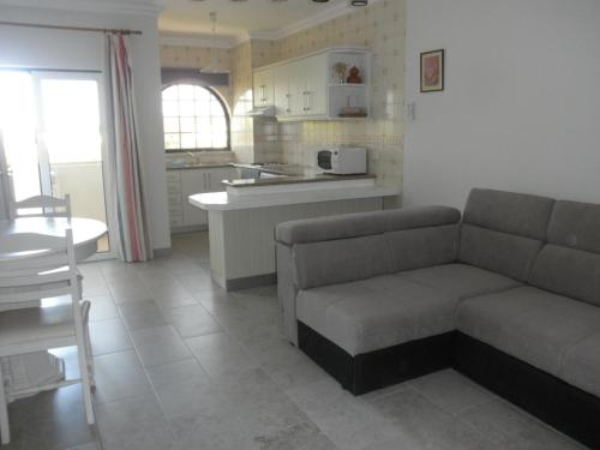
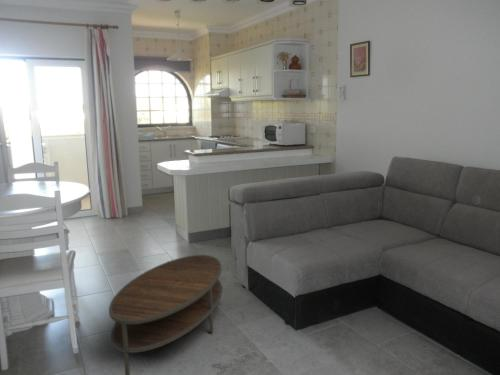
+ coffee table [108,254,223,375]
